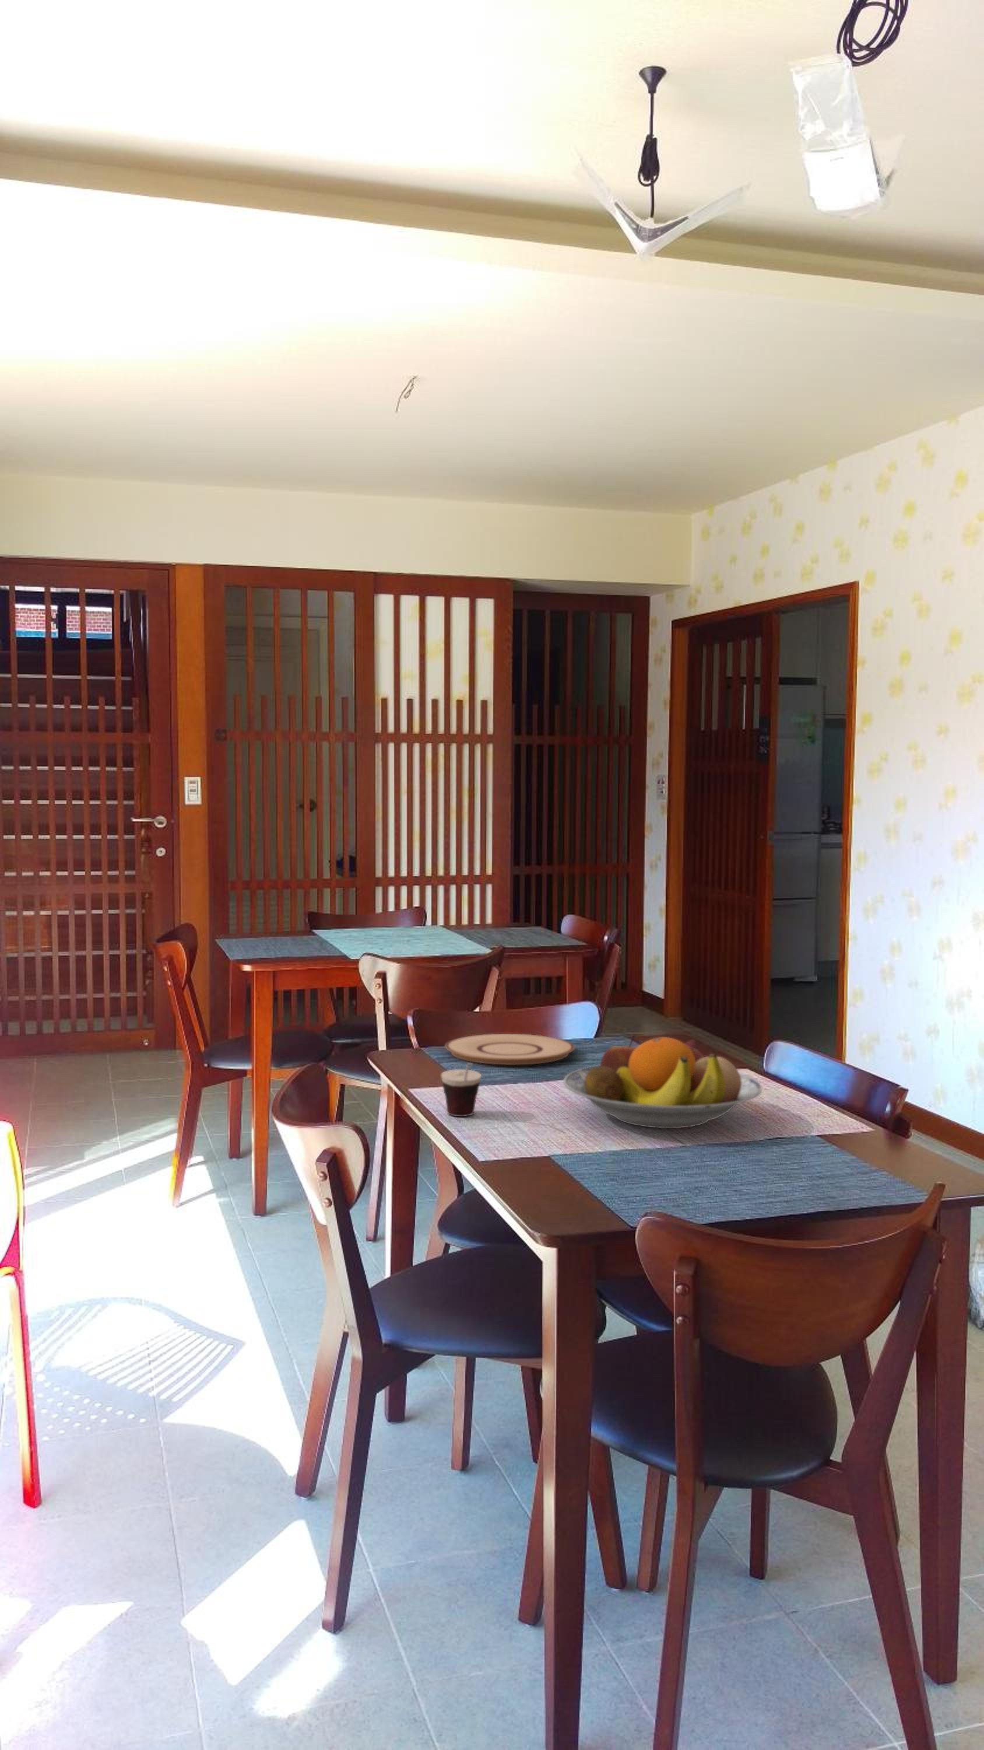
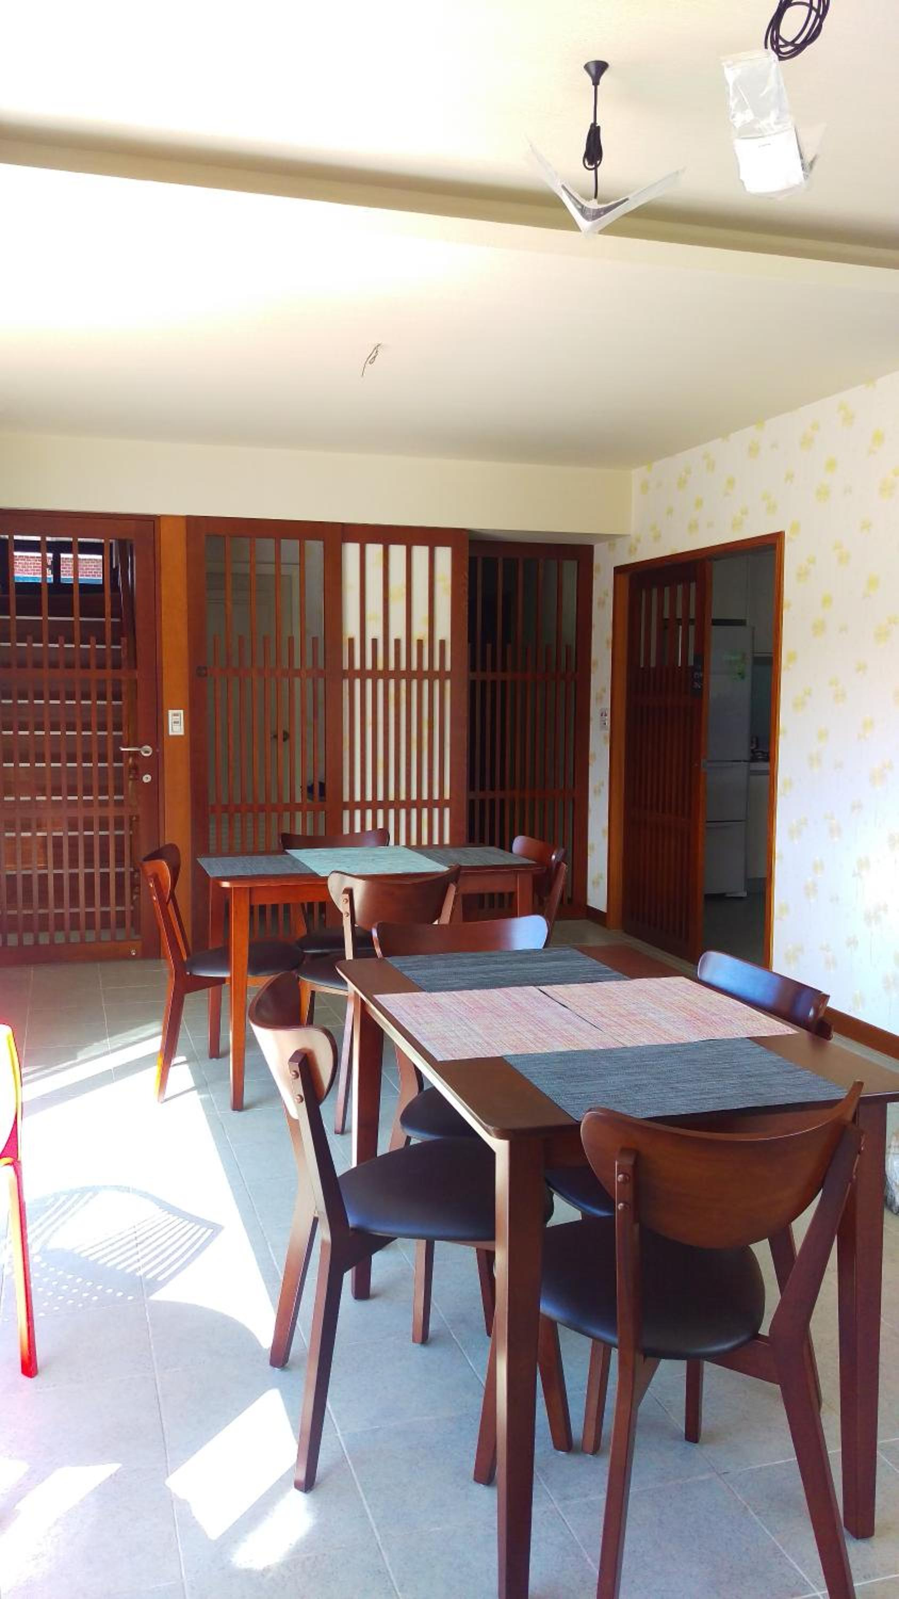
- cup [441,1062,482,1117]
- fruit bowl [563,1034,763,1129]
- plate [445,1034,576,1066]
